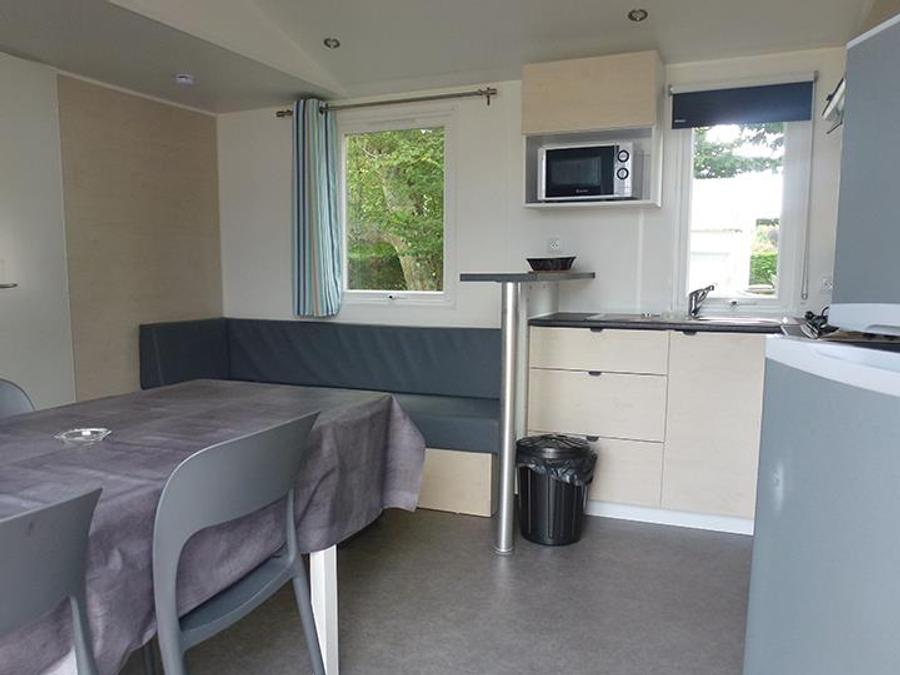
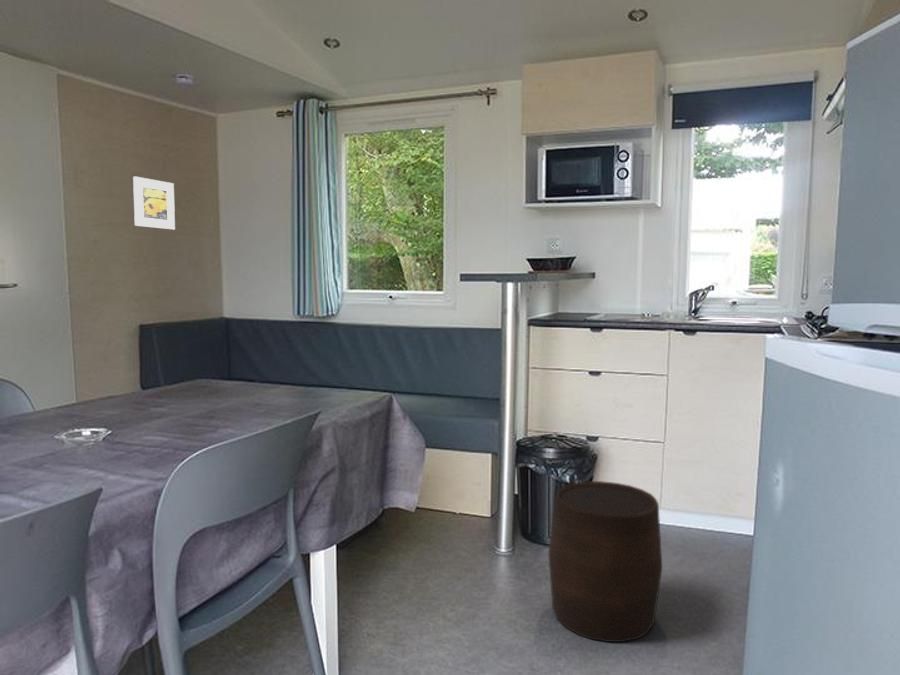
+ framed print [132,176,176,230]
+ stool [547,480,663,643]
